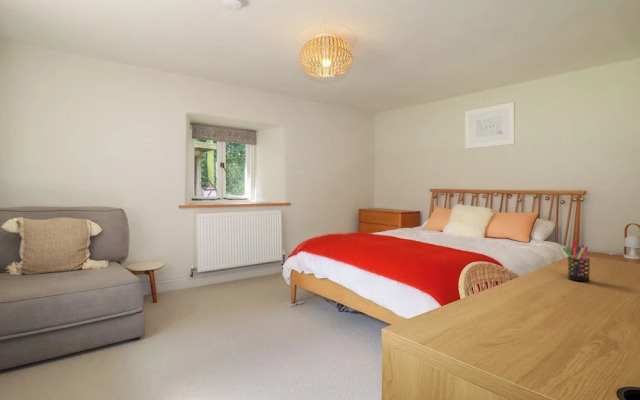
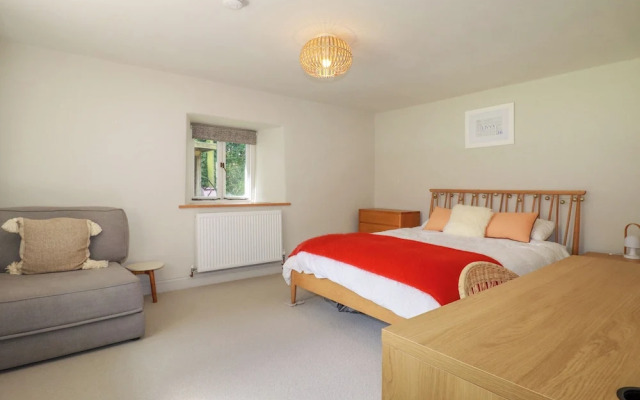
- pen holder [562,241,591,282]
